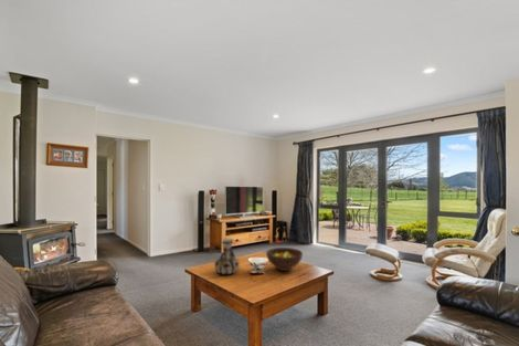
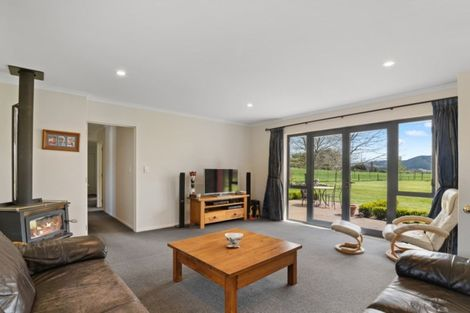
- fruit bowl [265,247,304,272]
- vase [213,238,241,275]
